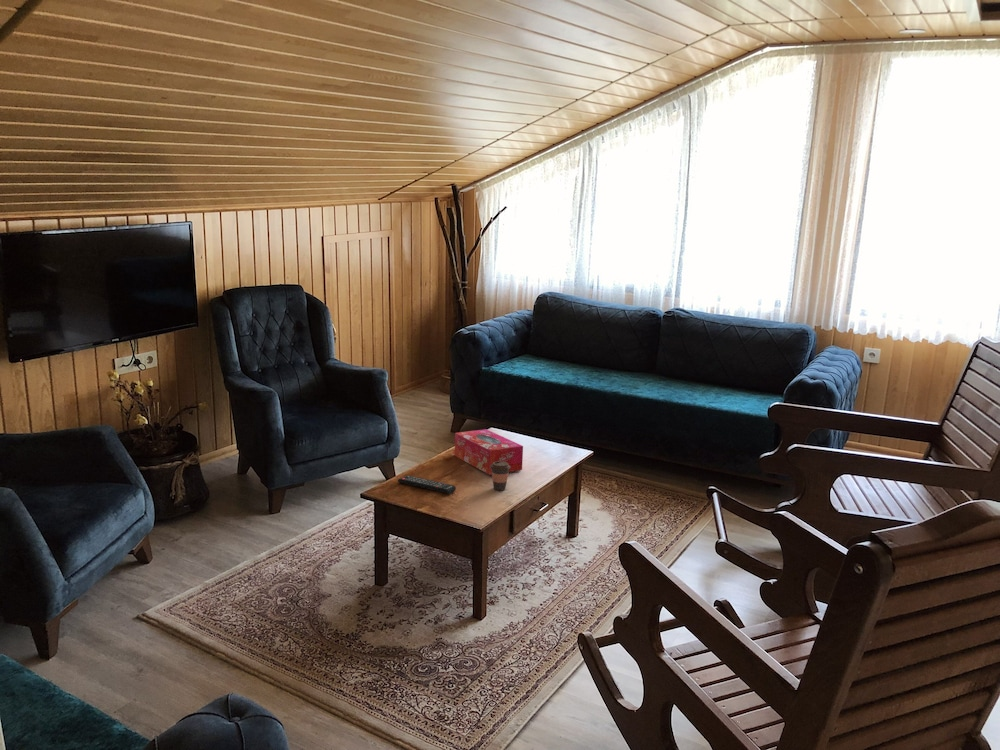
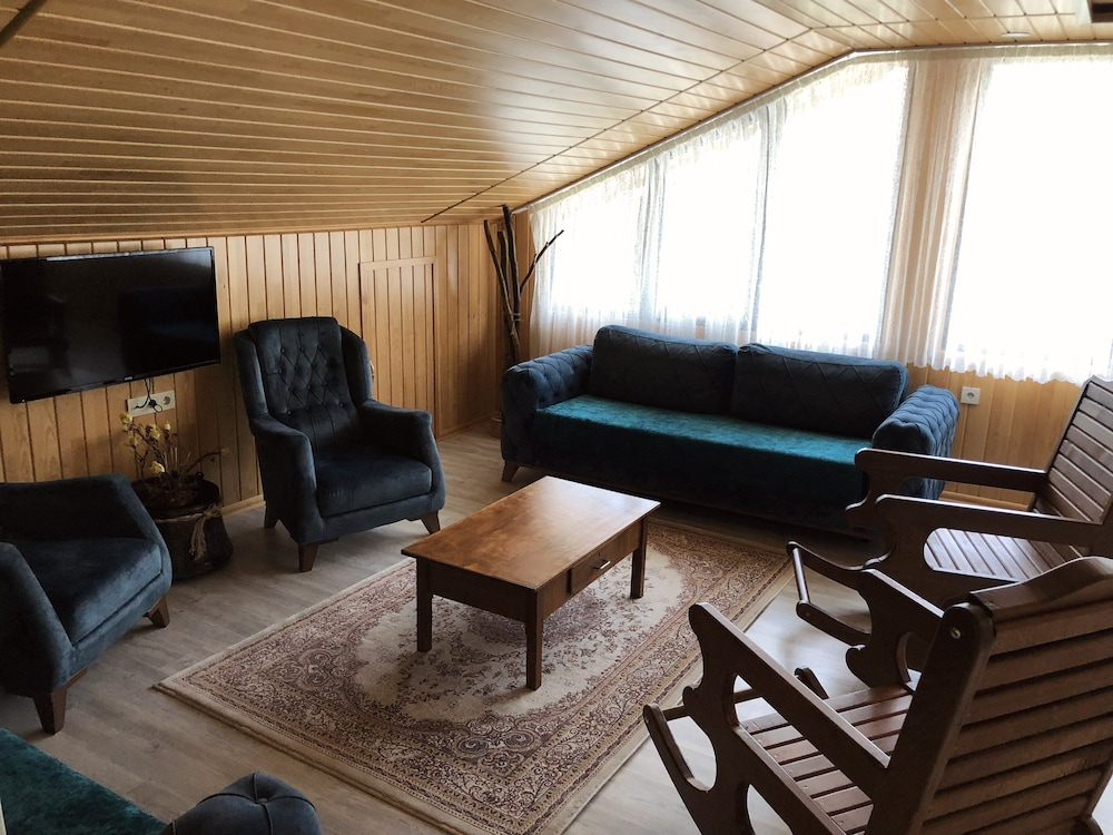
- coffee cup [490,461,511,492]
- tissue box [454,428,524,476]
- remote control [397,475,457,495]
